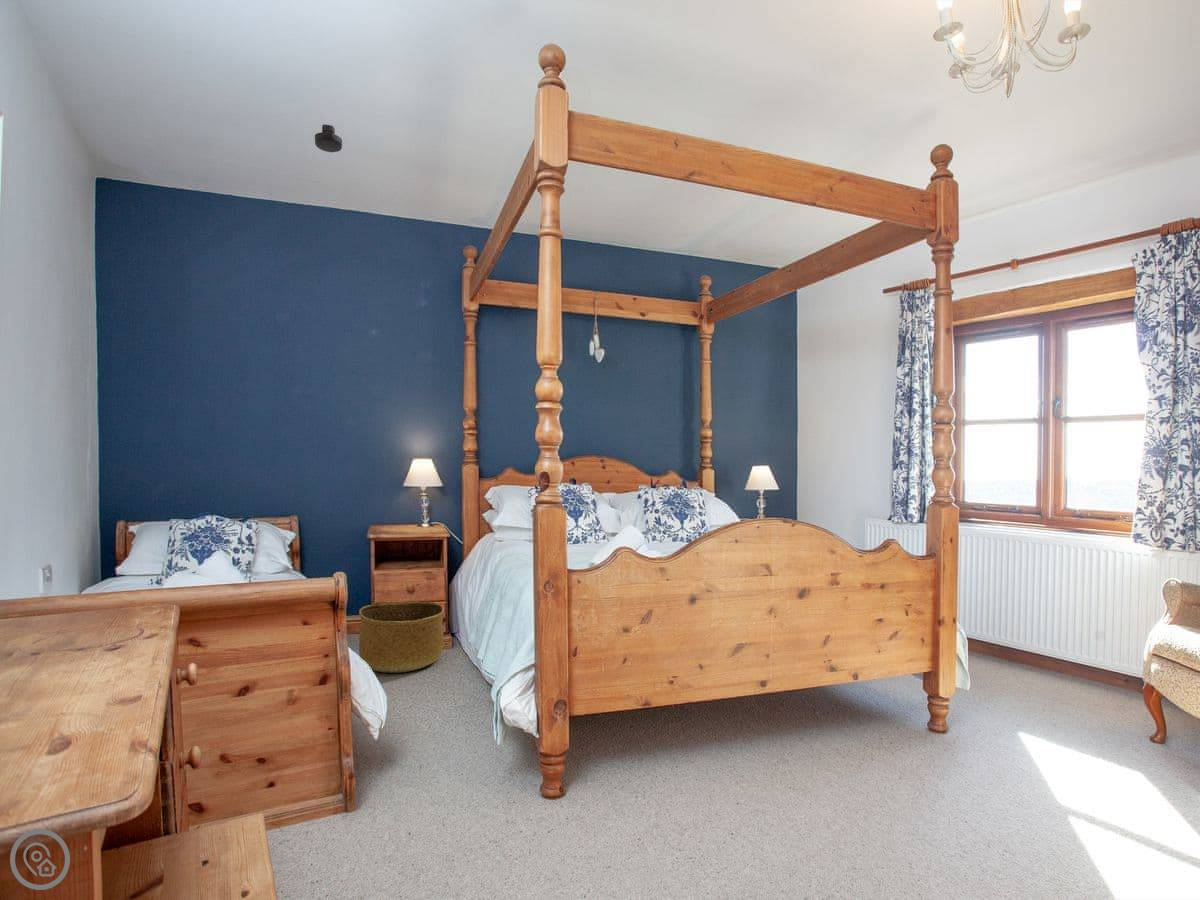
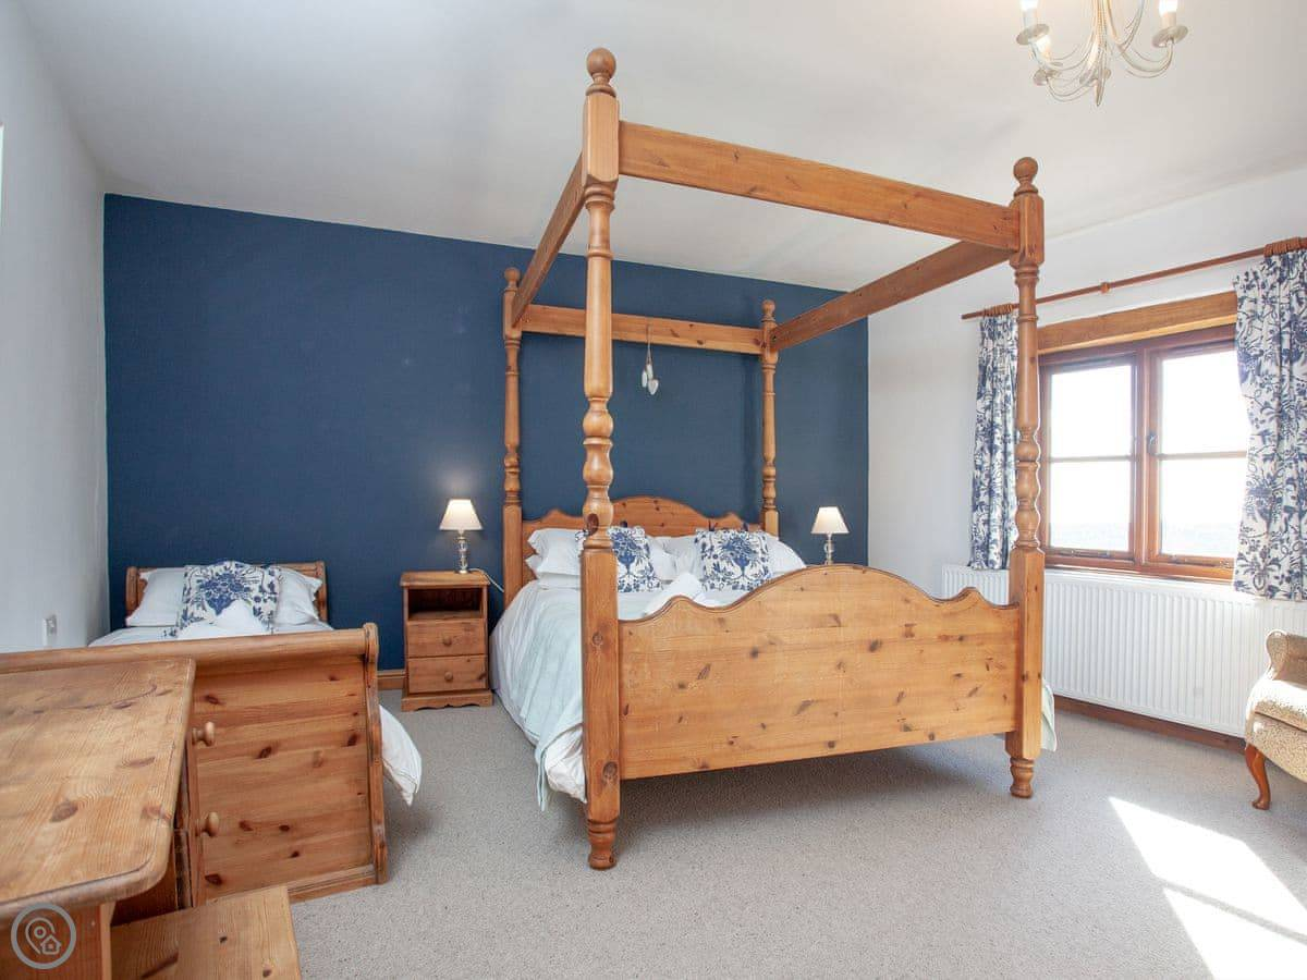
- basket [358,601,445,674]
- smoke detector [314,123,343,153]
